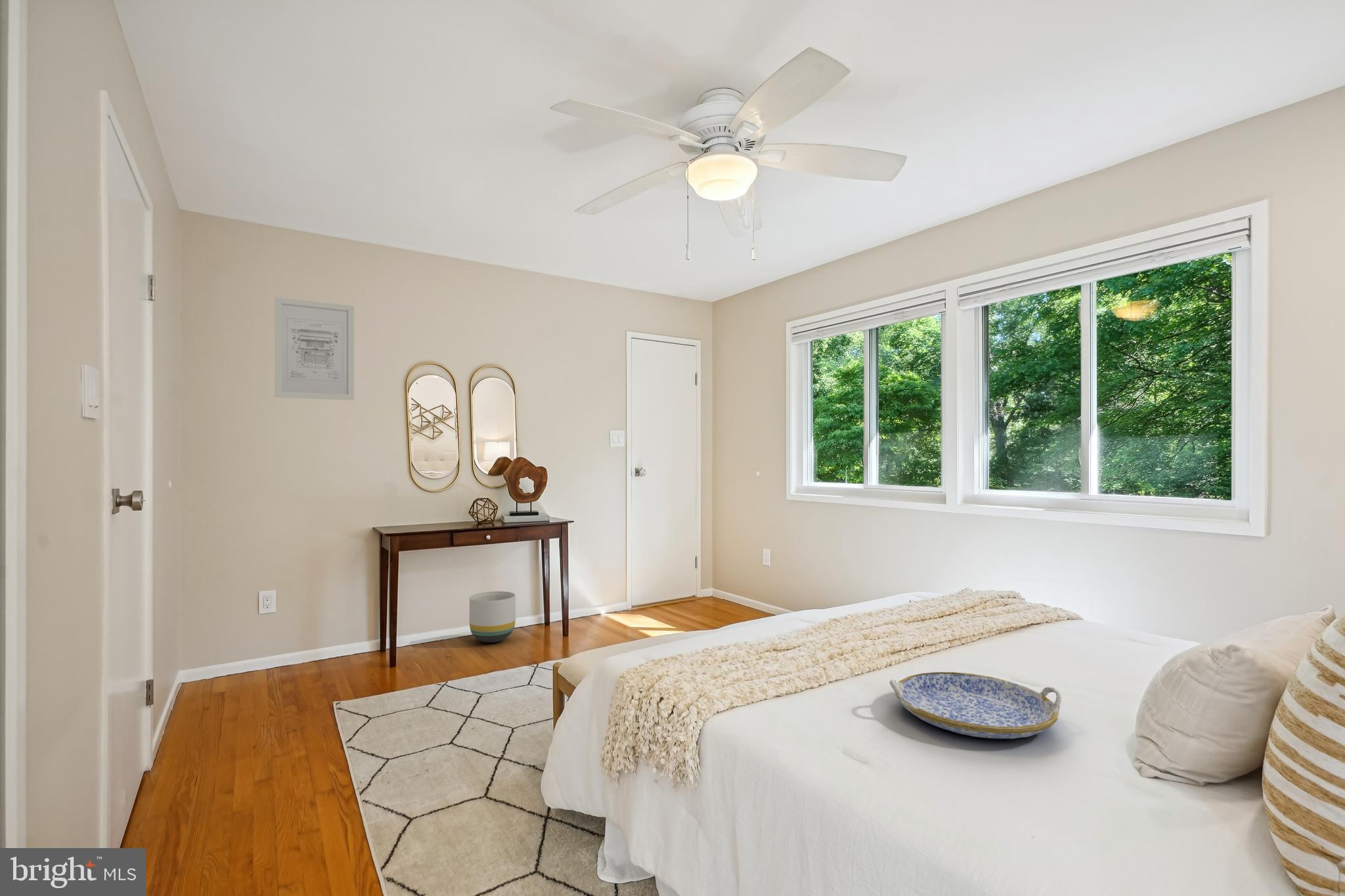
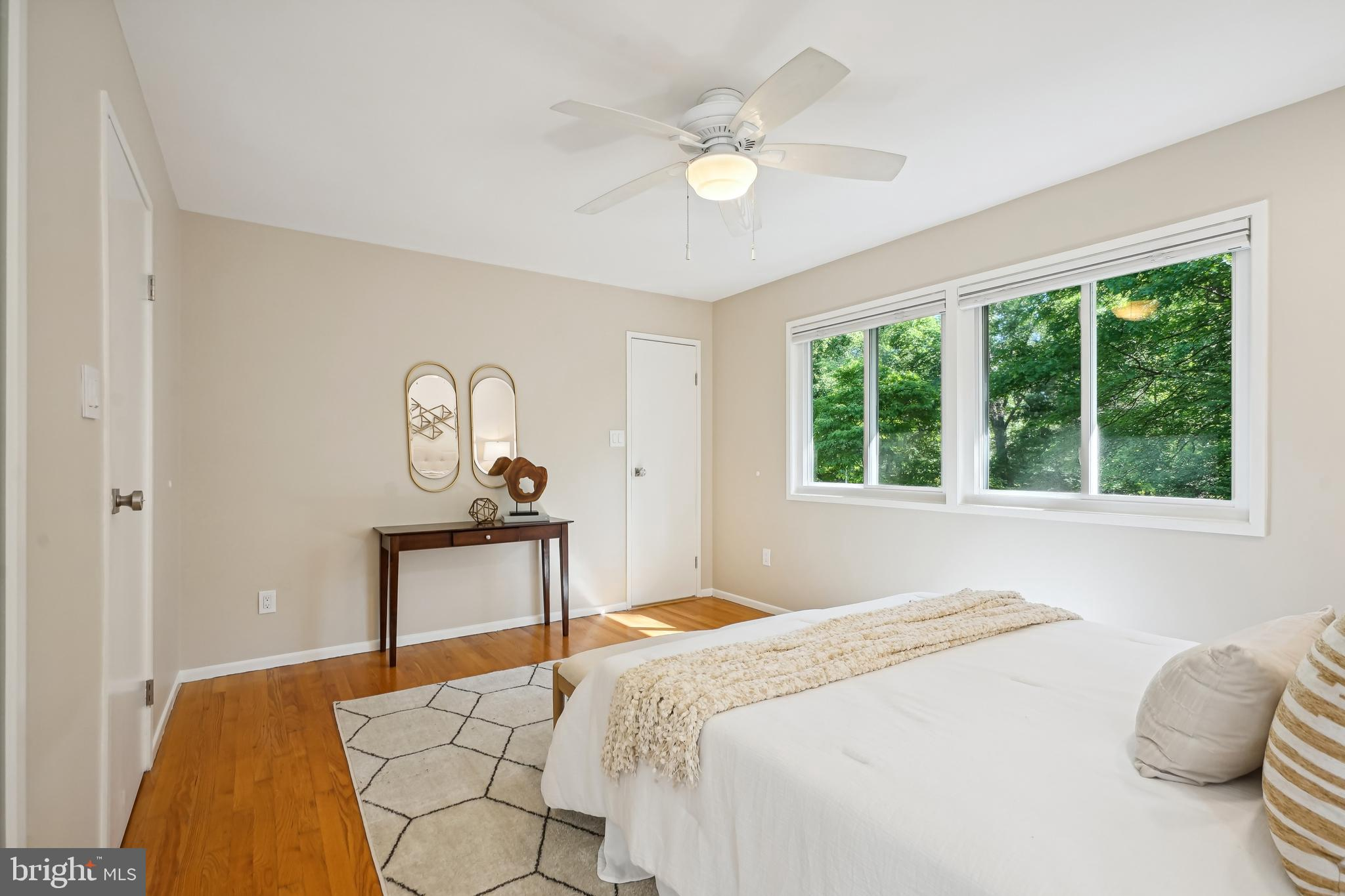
- planter [469,591,516,643]
- serving tray [889,672,1063,739]
- wall art [275,297,355,401]
